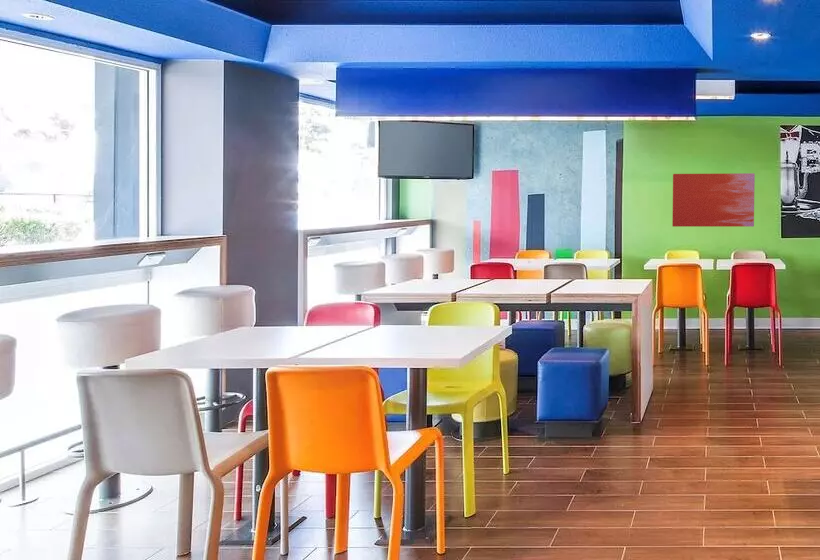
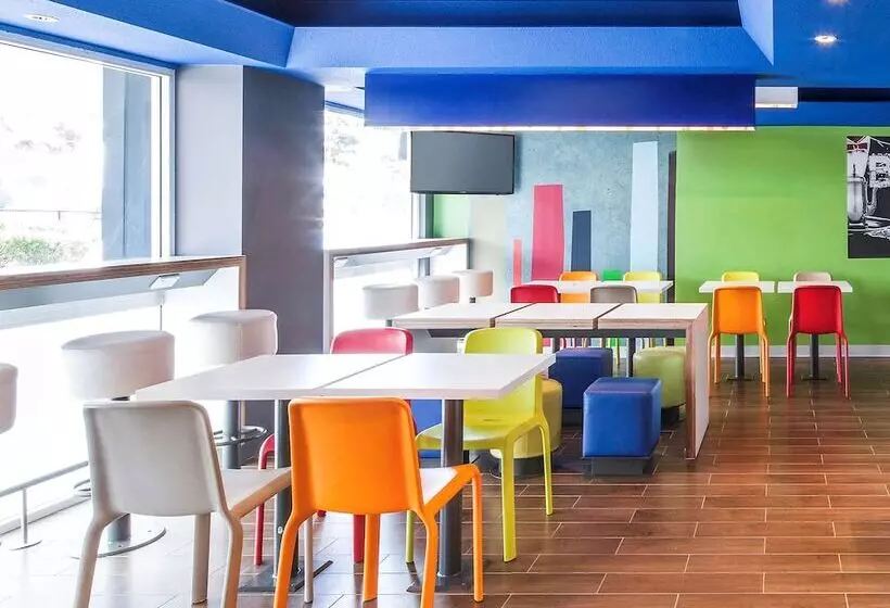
- wall art [671,172,756,228]
